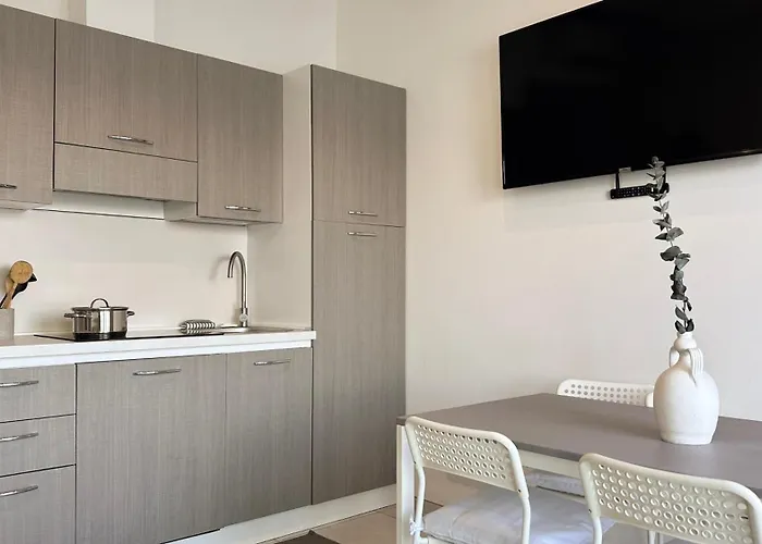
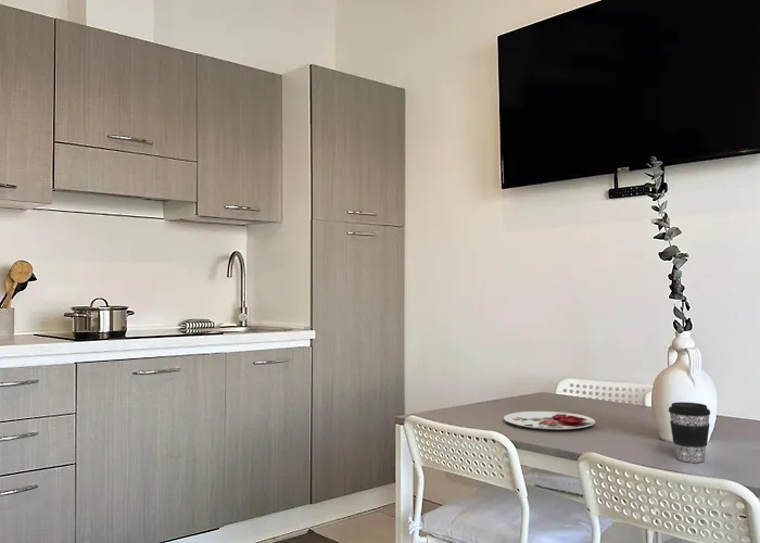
+ plate [503,411,596,431]
+ coffee cup [668,401,711,464]
